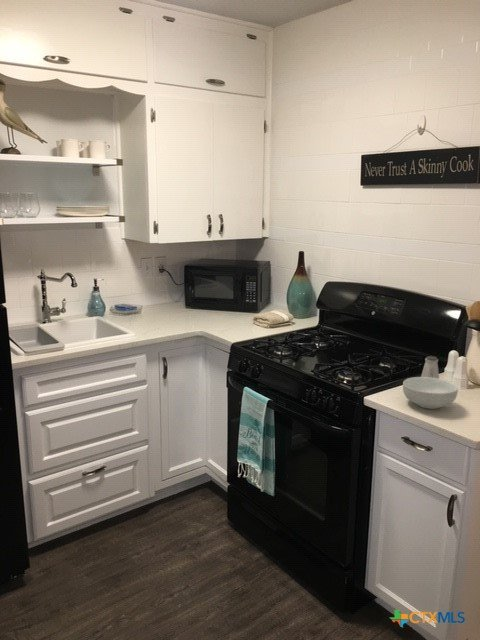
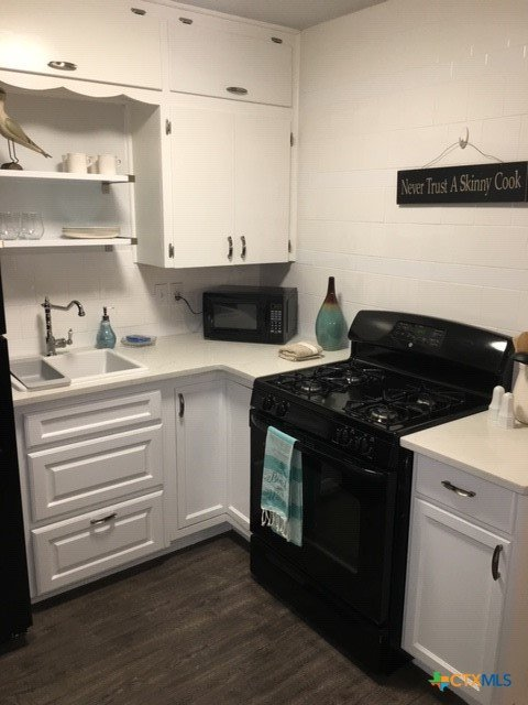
- saltshaker [420,355,440,379]
- cereal bowl [402,376,459,410]
